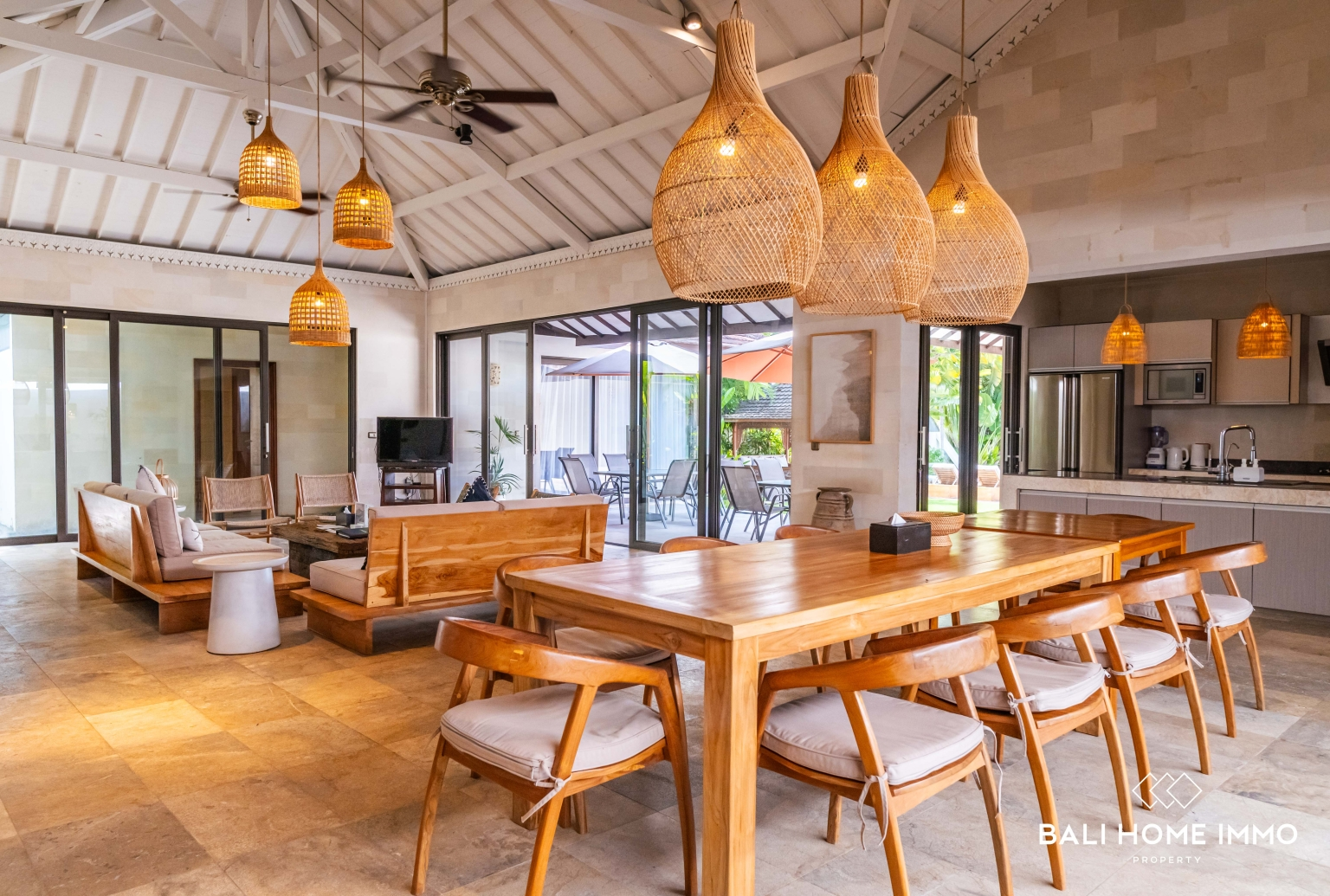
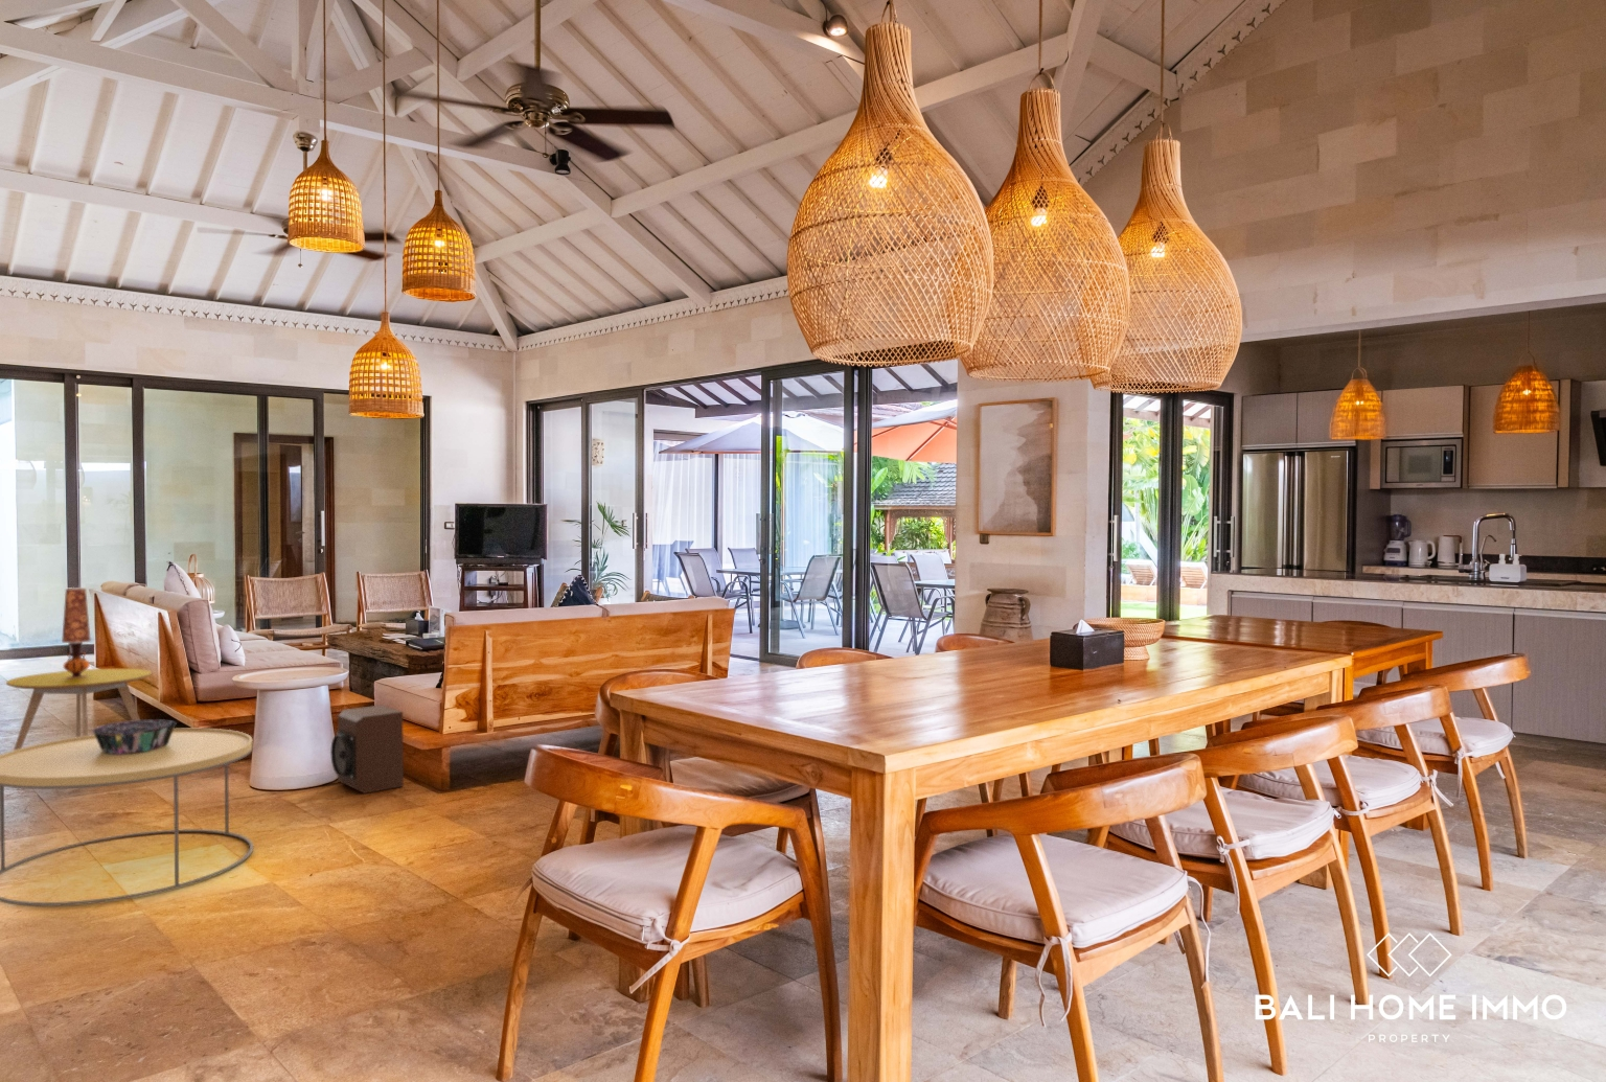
+ coffee table [0,728,254,907]
+ speaker [330,704,405,795]
+ decorative bowl [89,719,178,755]
+ table lamp [60,587,92,679]
+ side table [5,668,152,751]
